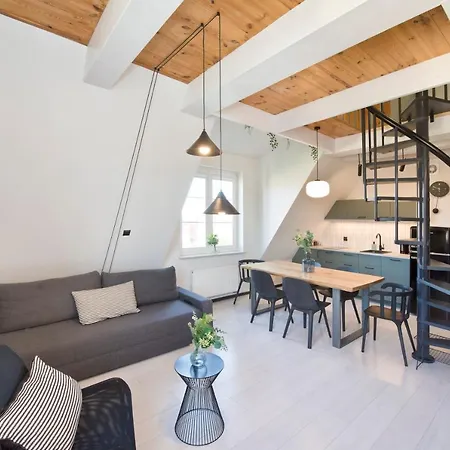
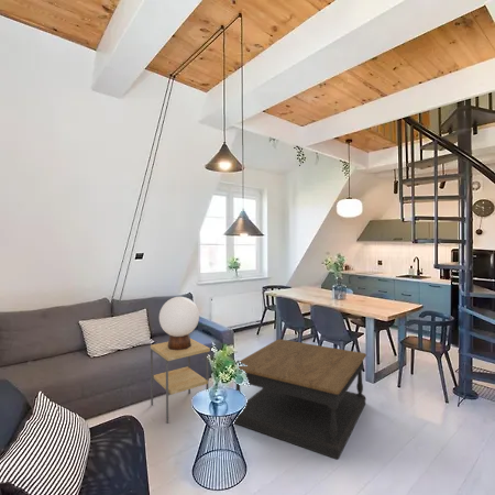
+ side table [150,338,211,424]
+ table lamp [158,296,200,350]
+ coffee table [233,338,367,460]
